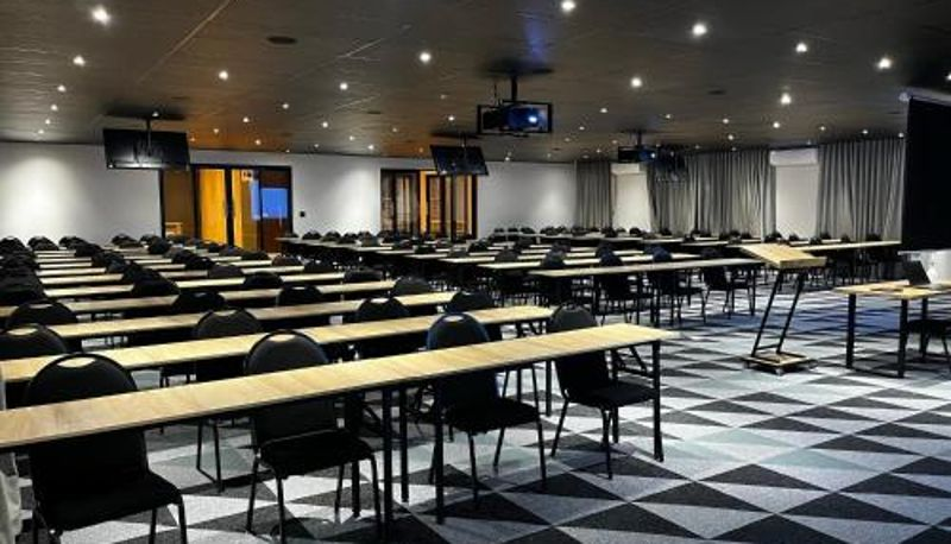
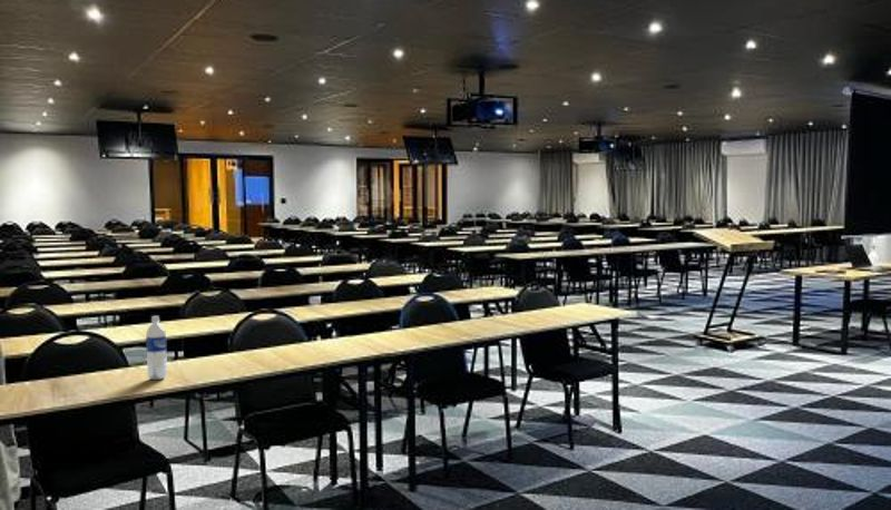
+ water bottle [145,315,168,381]
